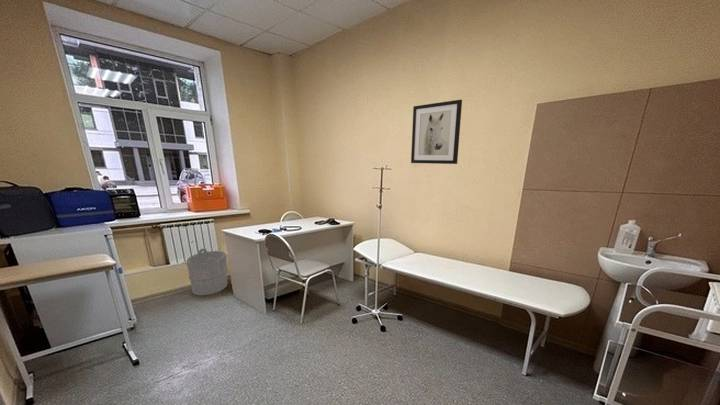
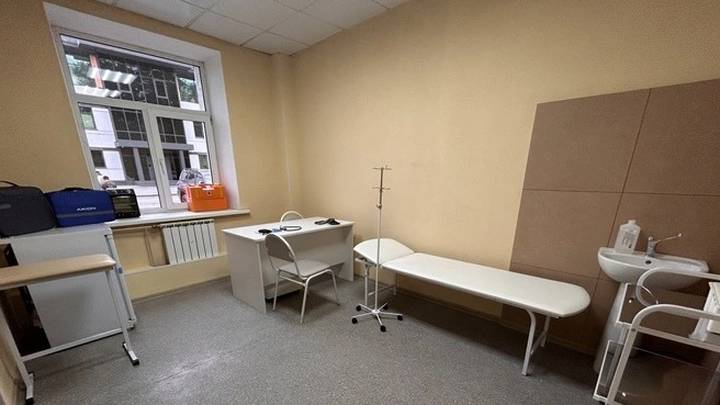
- wall art [410,99,463,165]
- bucket [182,248,229,296]
